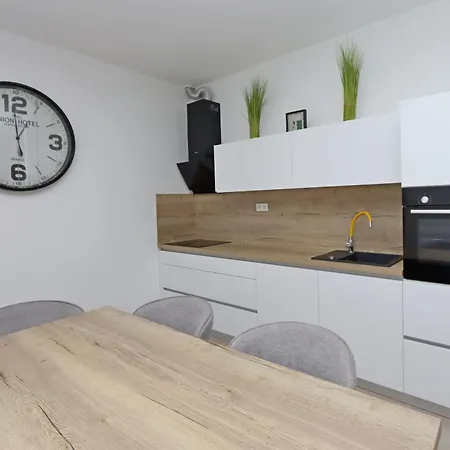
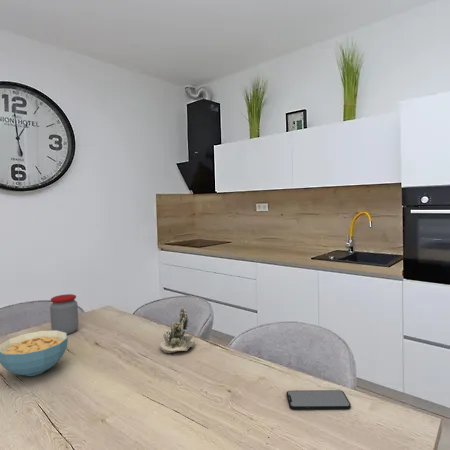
+ smartphone [286,389,352,410]
+ cereal bowl [0,330,69,377]
+ succulent planter [159,306,196,354]
+ jar [49,293,79,335]
